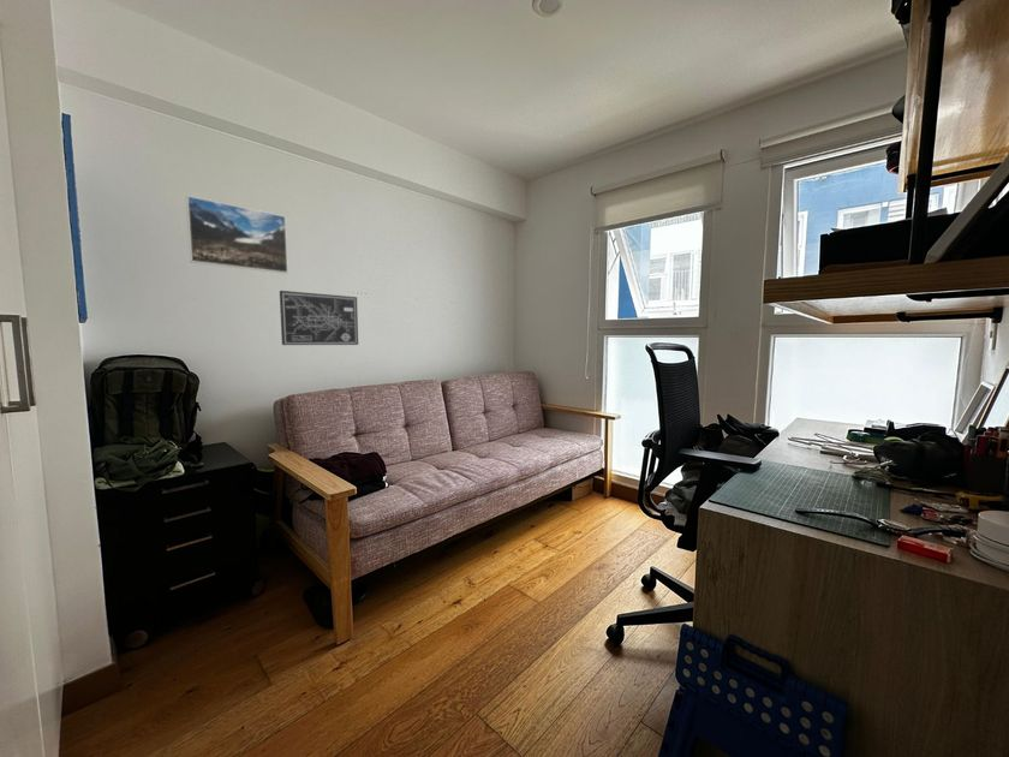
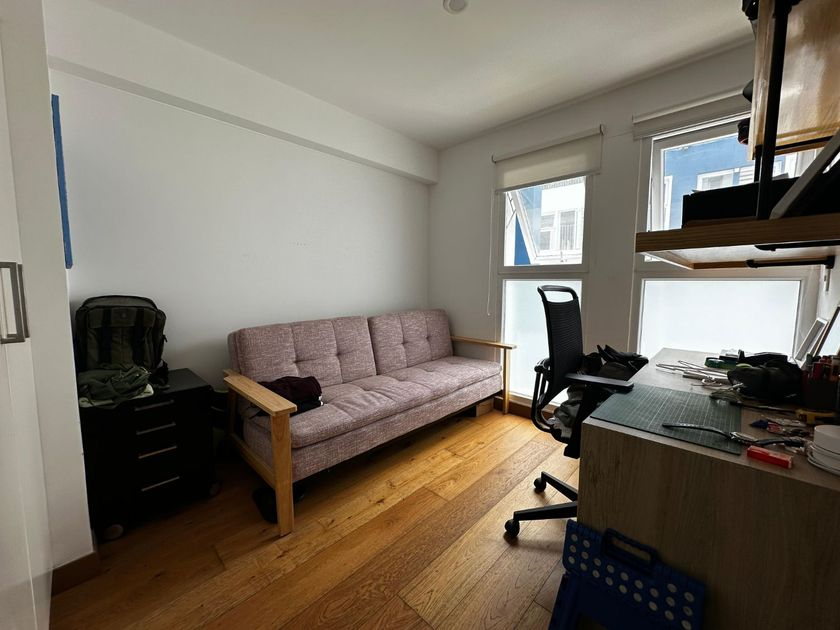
- wall art [279,290,359,346]
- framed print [185,195,289,275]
